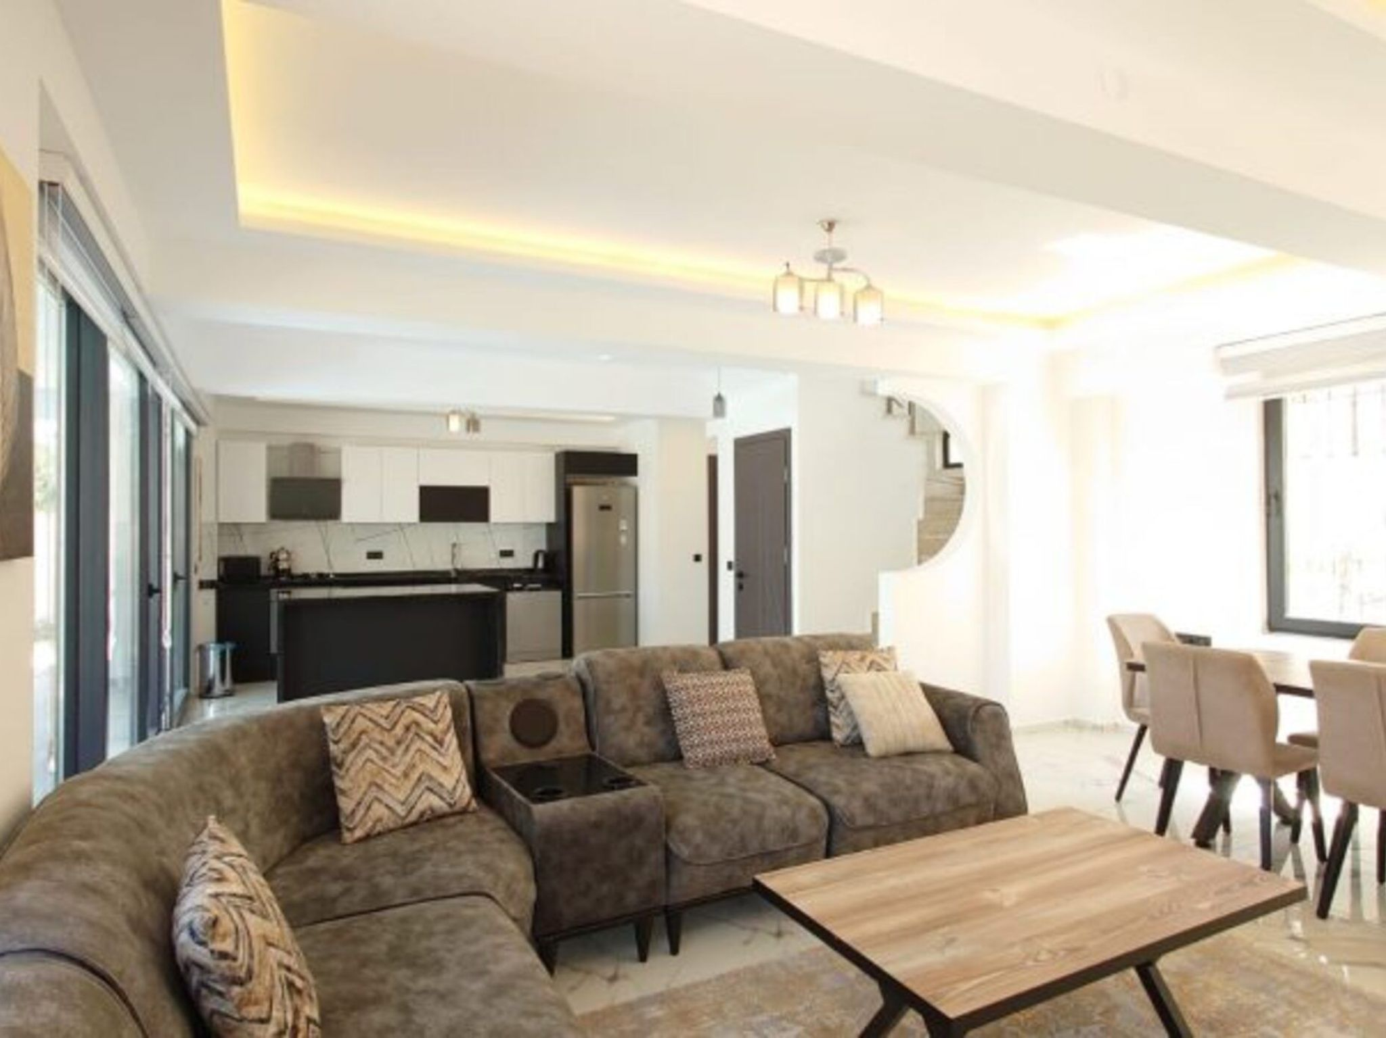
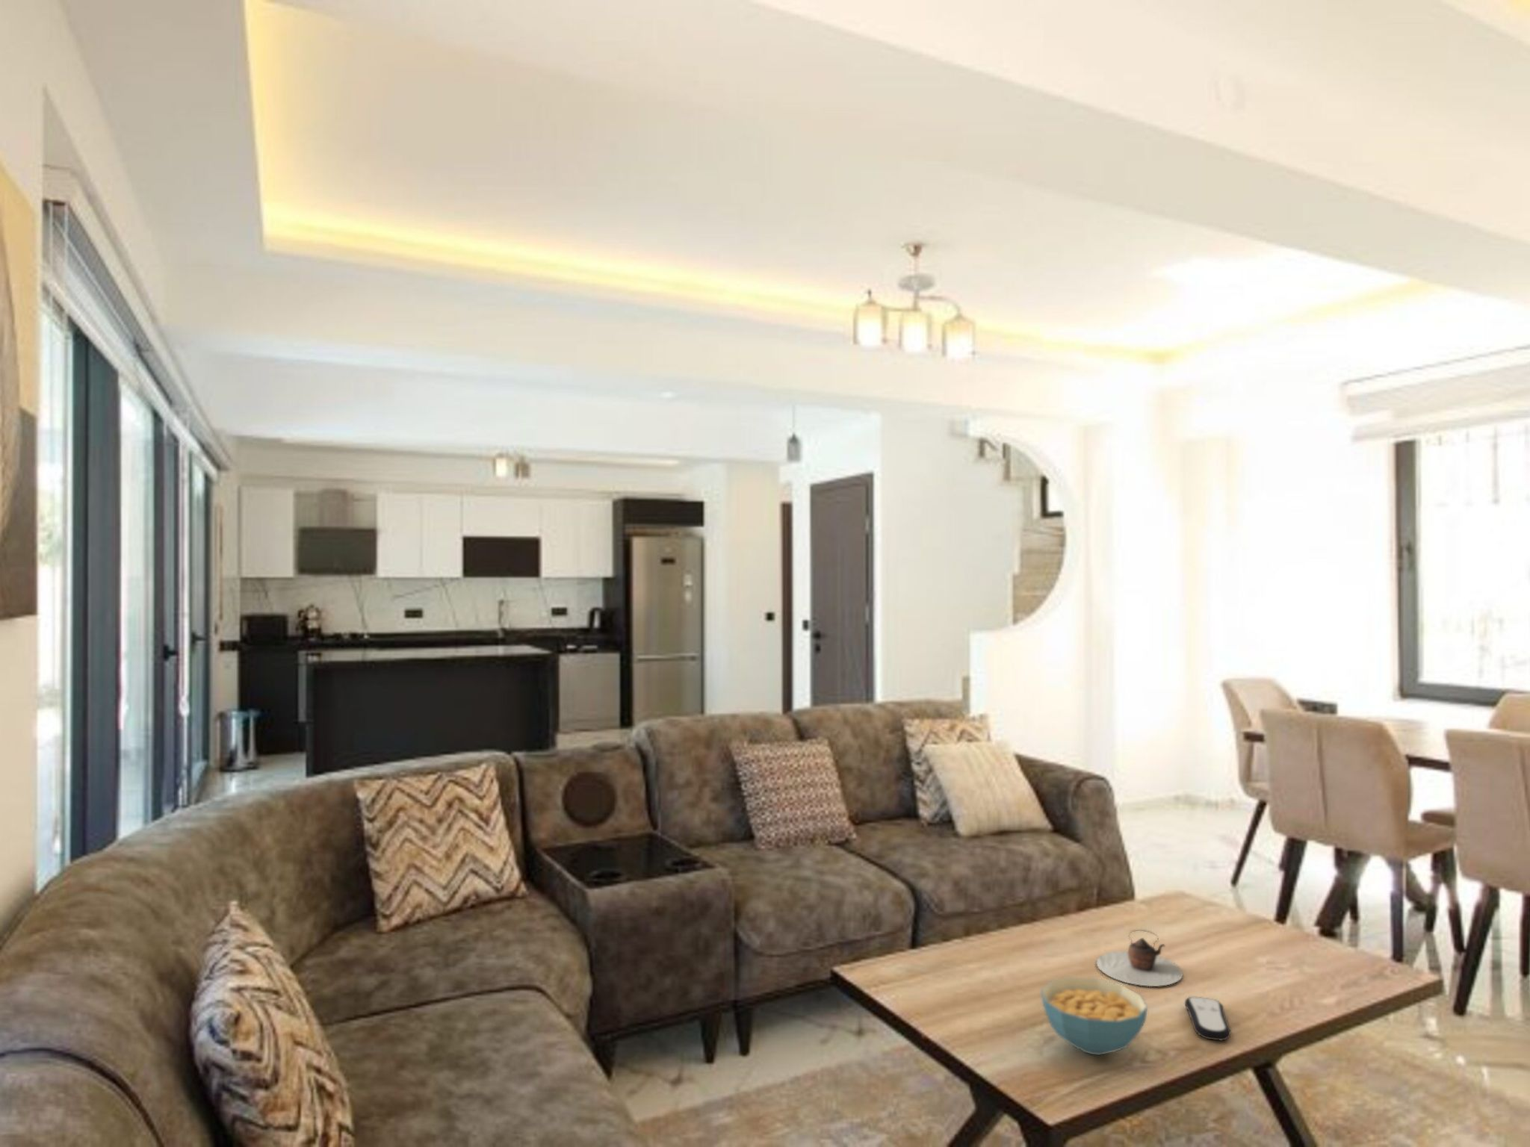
+ teapot [1095,929,1183,987]
+ remote control [1184,996,1232,1041]
+ cereal bowl [1040,977,1148,1055]
